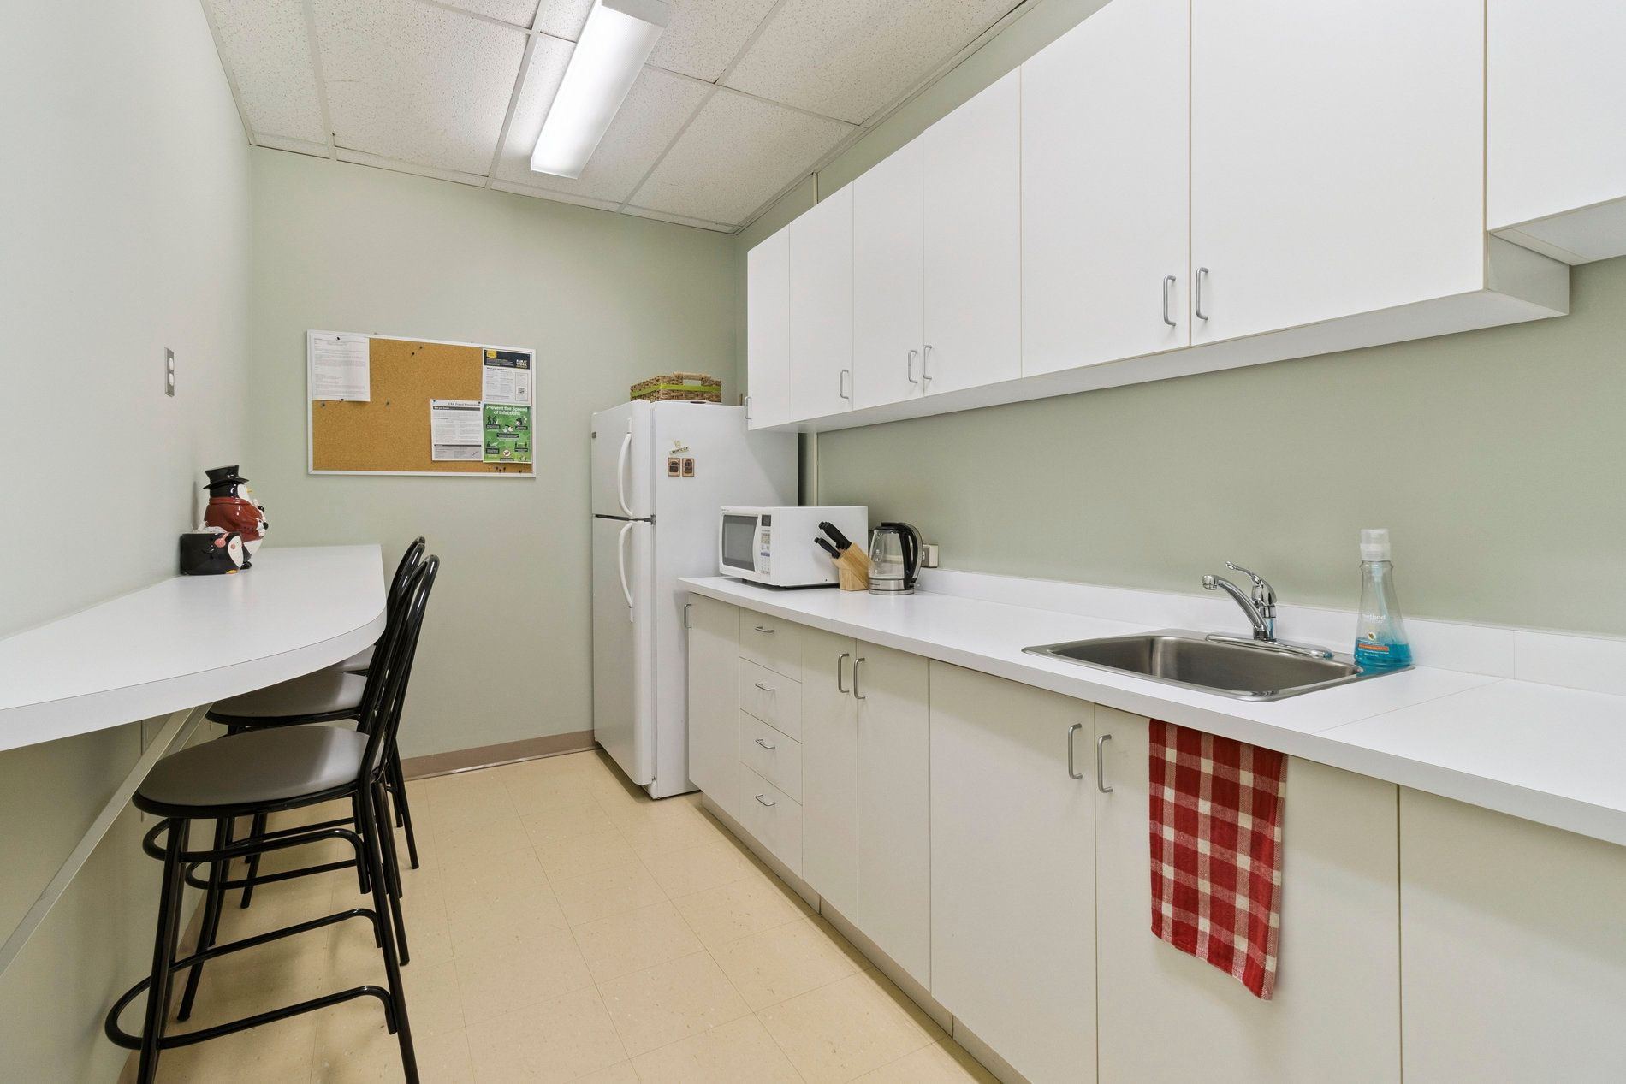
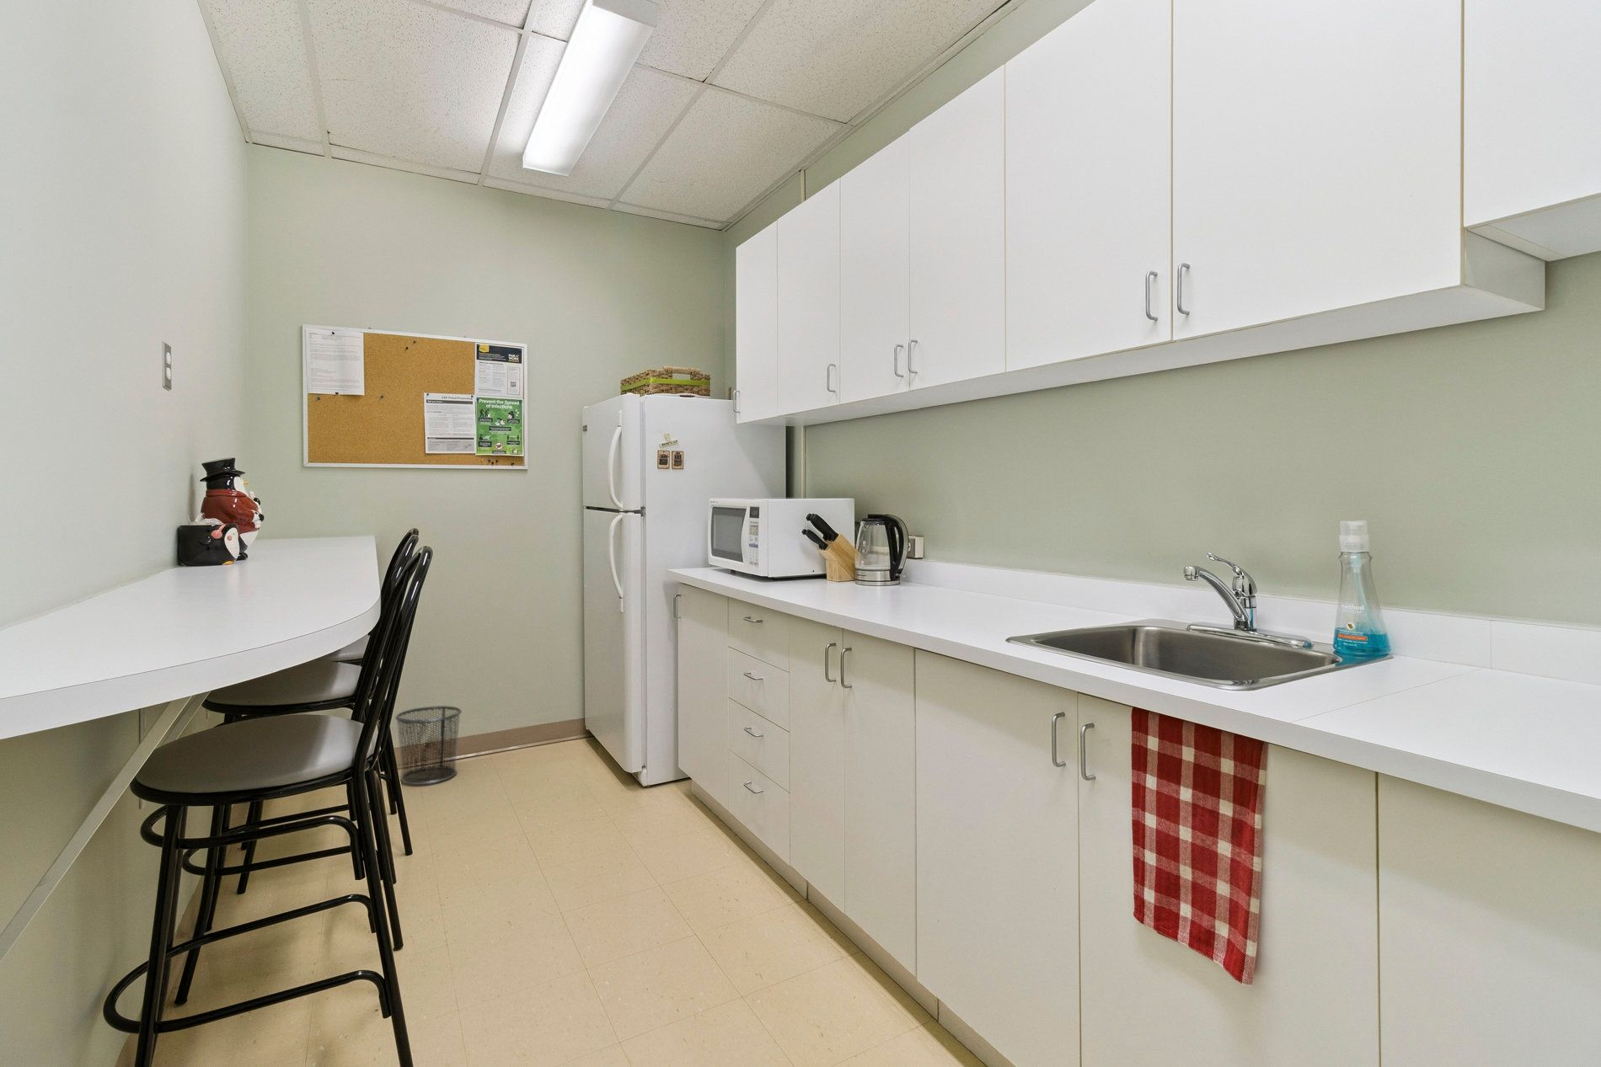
+ waste bin [394,705,462,786]
